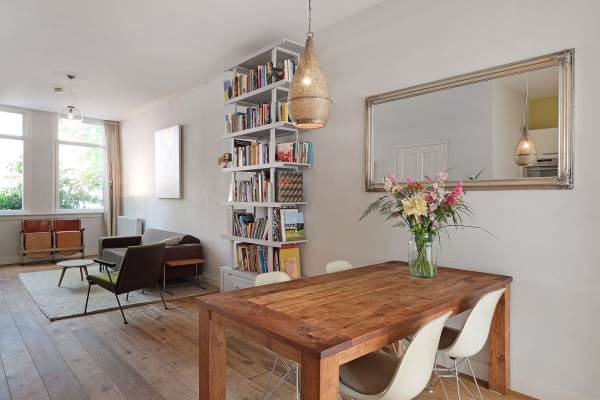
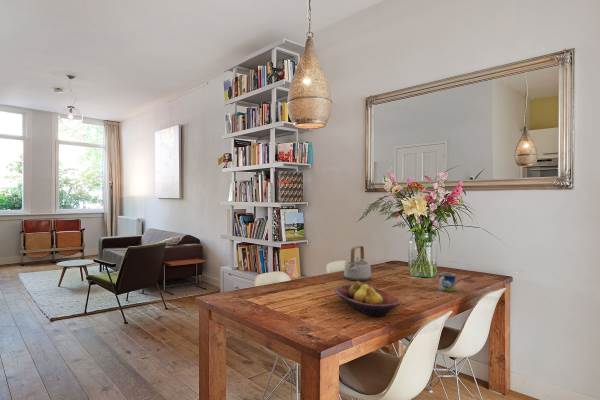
+ teapot [343,245,372,282]
+ fruit bowl [333,281,402,317]
+ mug [438,272,456,293]
